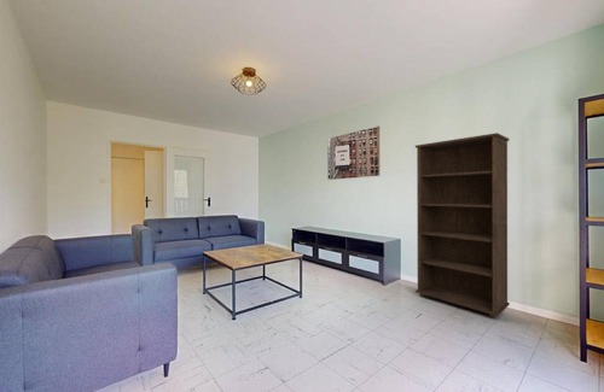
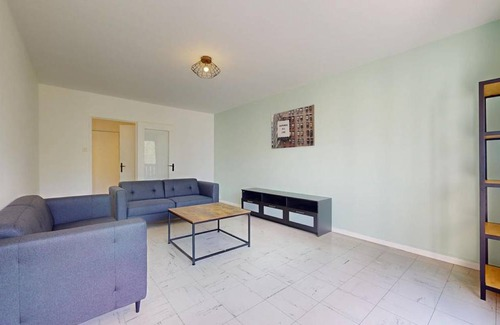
- bookcase [414,131,511,320]
